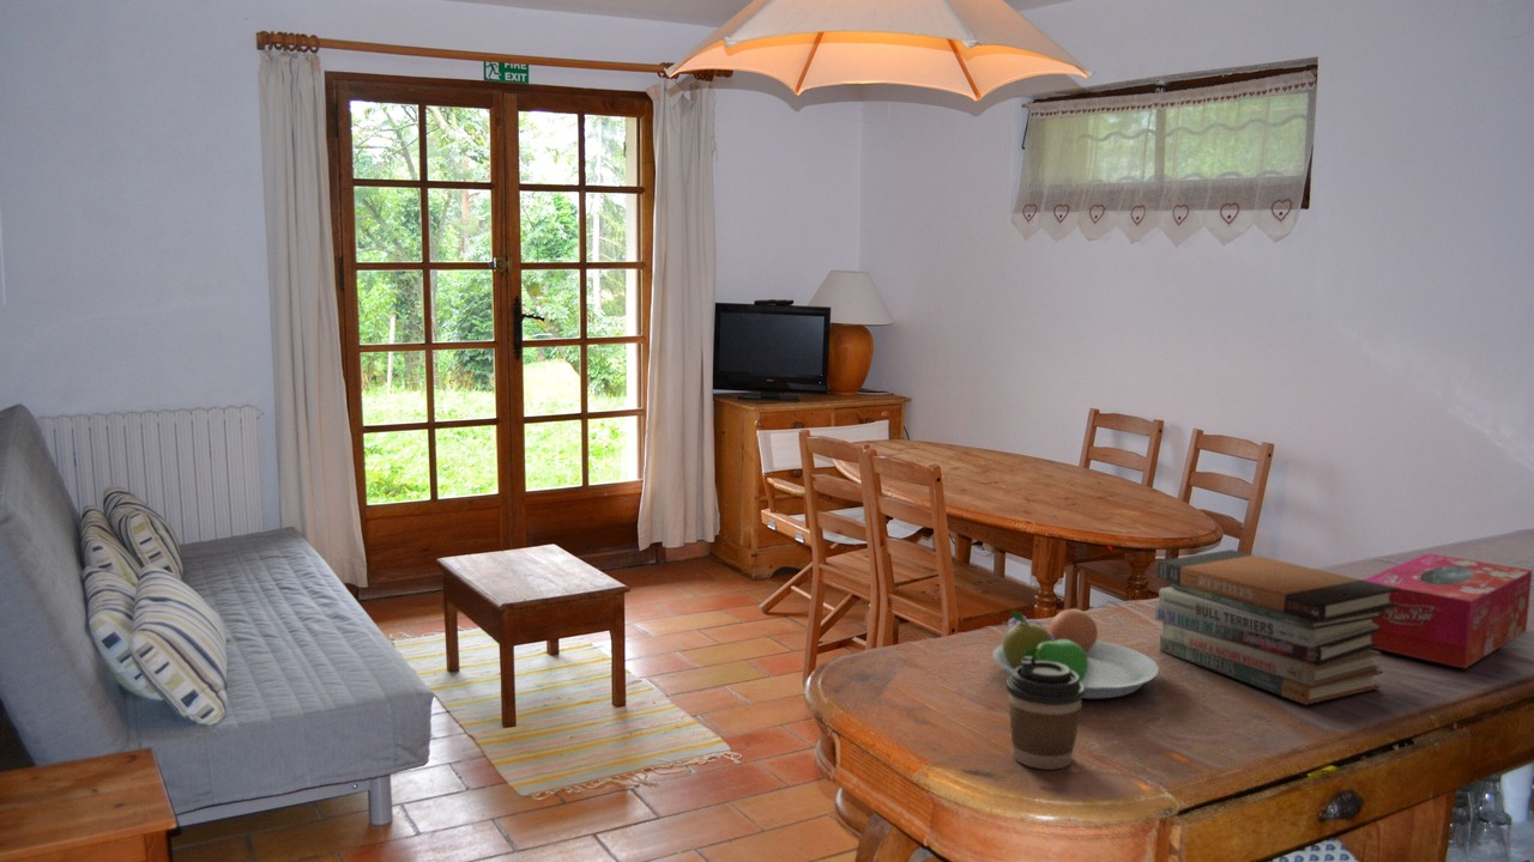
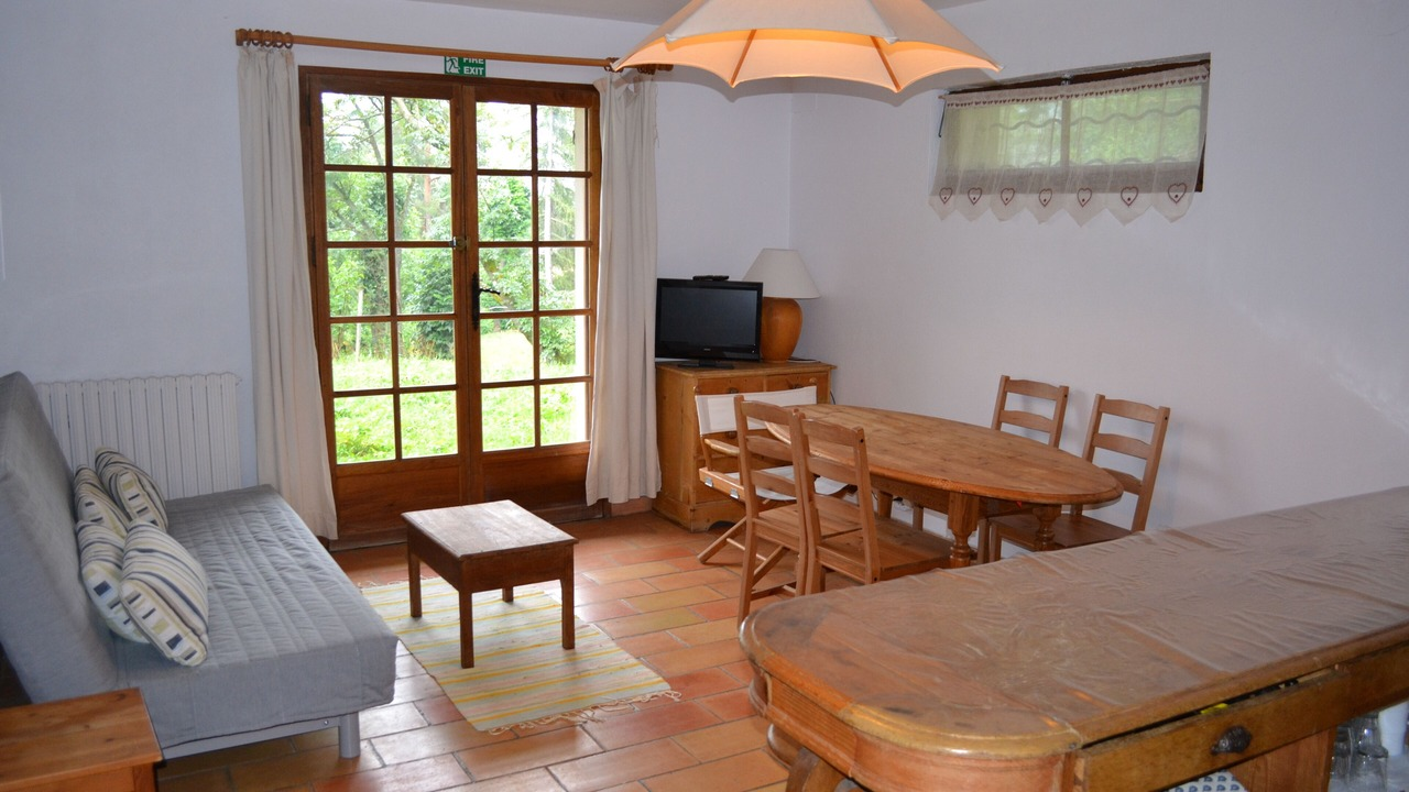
- tissue box [1361,552,1533,669]
- book stack [1154,548,1399,706]
- fruit bowl [991,606,1160,699]
- coffee cup [1005,656,1085,771]
